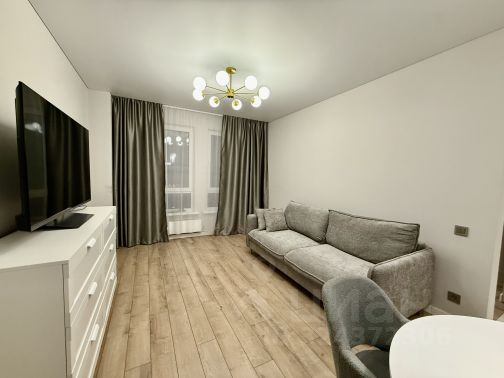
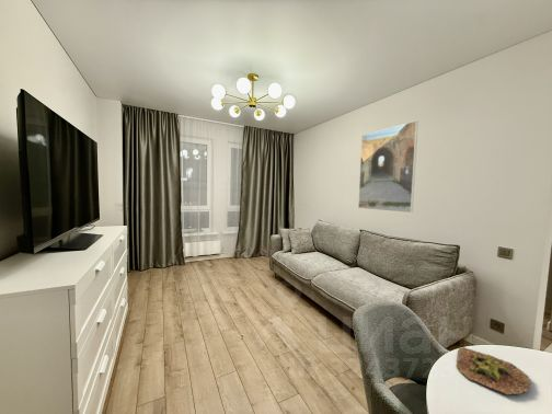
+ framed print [357,119,419,214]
+ succulent plant [456,346,531,395]
